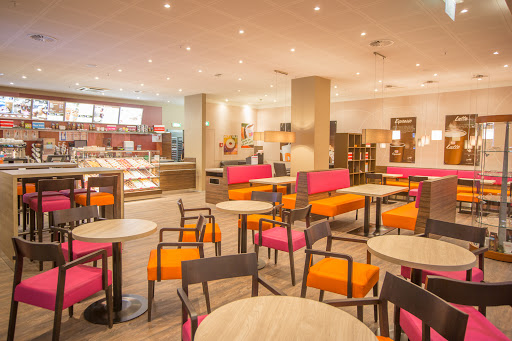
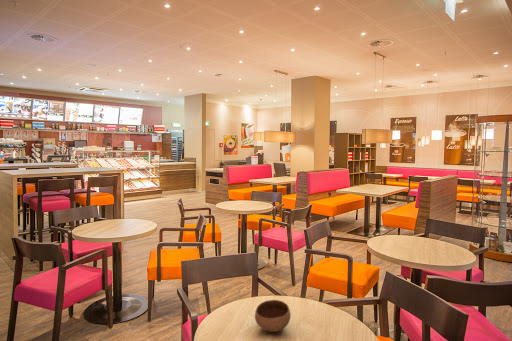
+ bowl [254,299,292,333]
